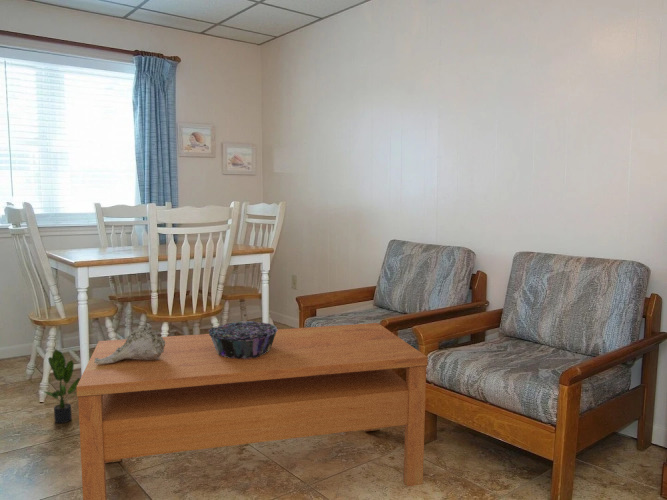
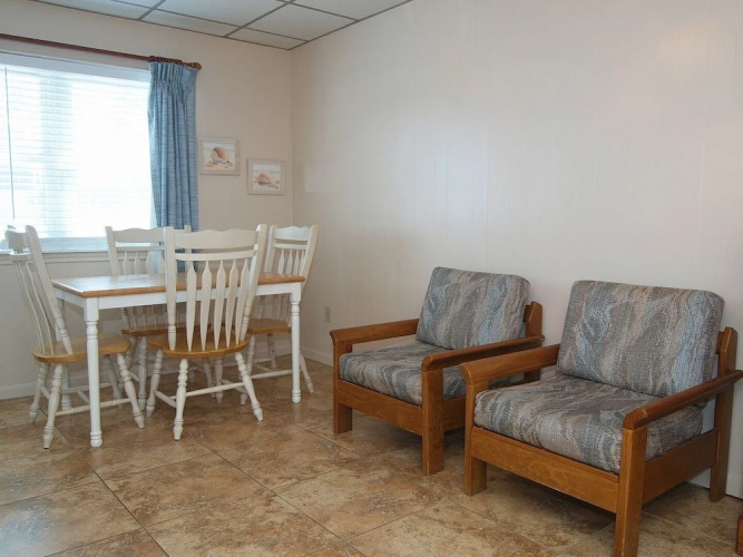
- coffee table [76,322,428,500]
- potted plant [42,348,81,424]
- decorative bowl [207,320,278,359]
- barnacle cluster [94,322,165,364]
